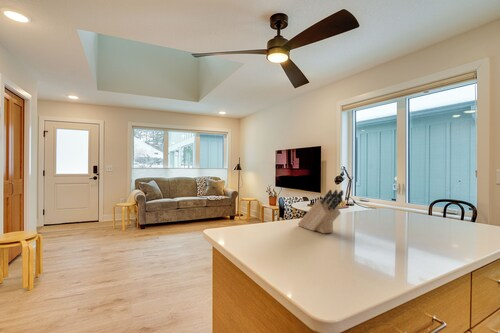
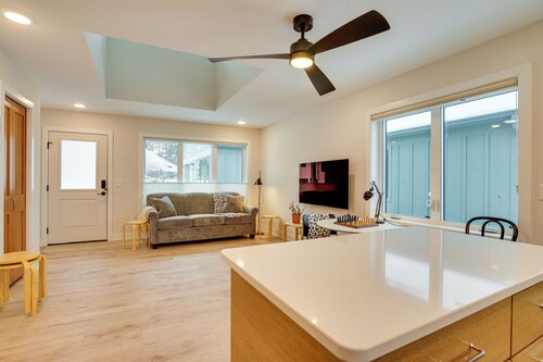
- knife block [297,189,344,234]
